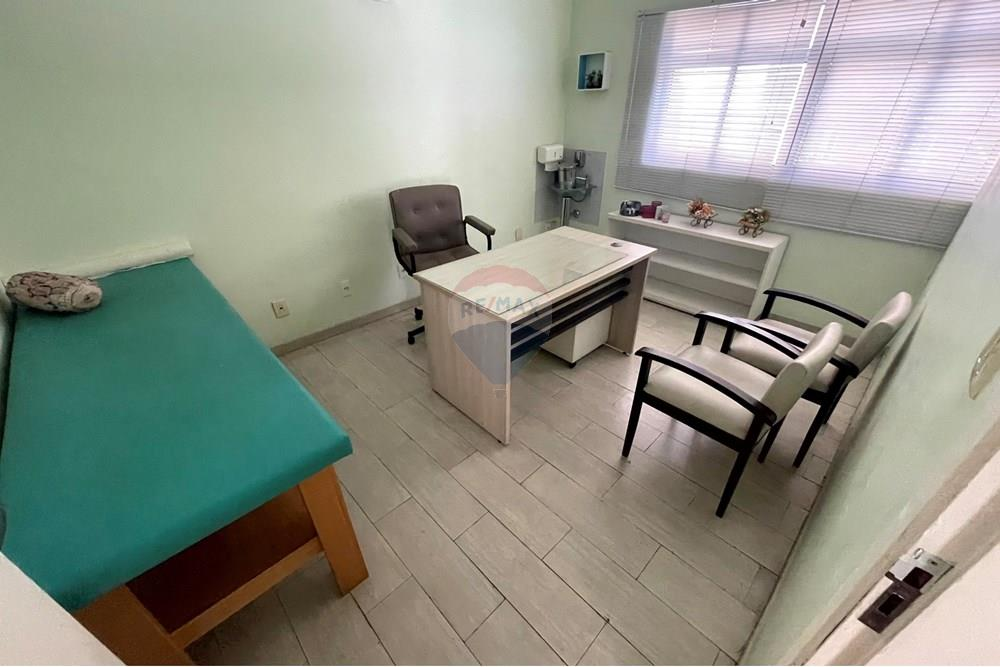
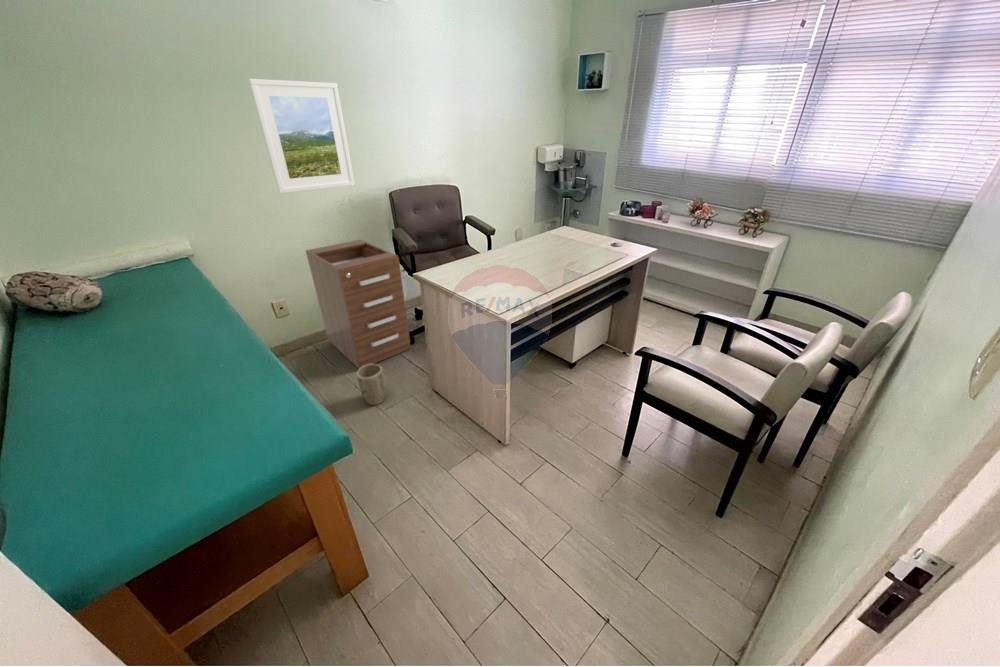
+ filing cabinet [305,238,411,370]
+ plant pot [356,363,386,406]
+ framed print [248,78,356,194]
